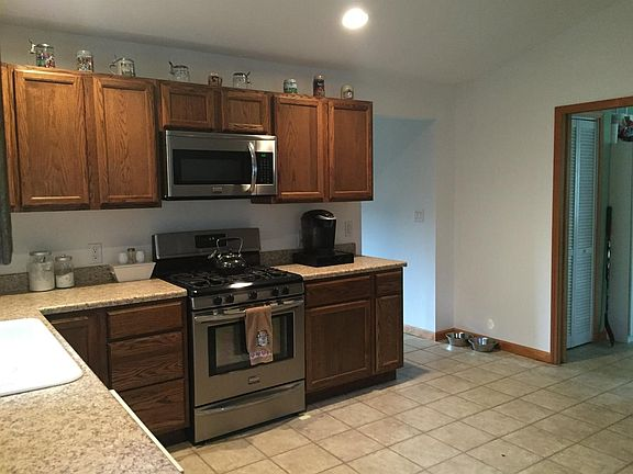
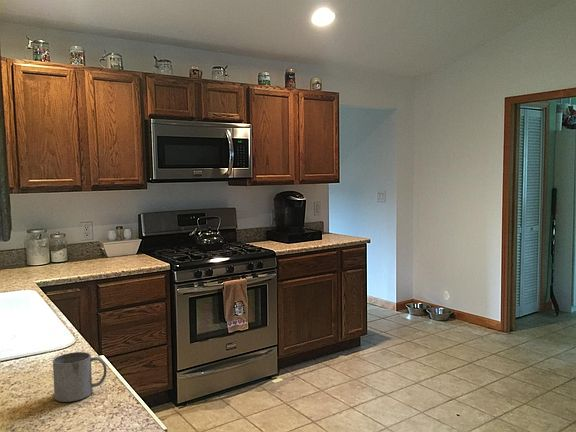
+ mug [52,351,108,403]
